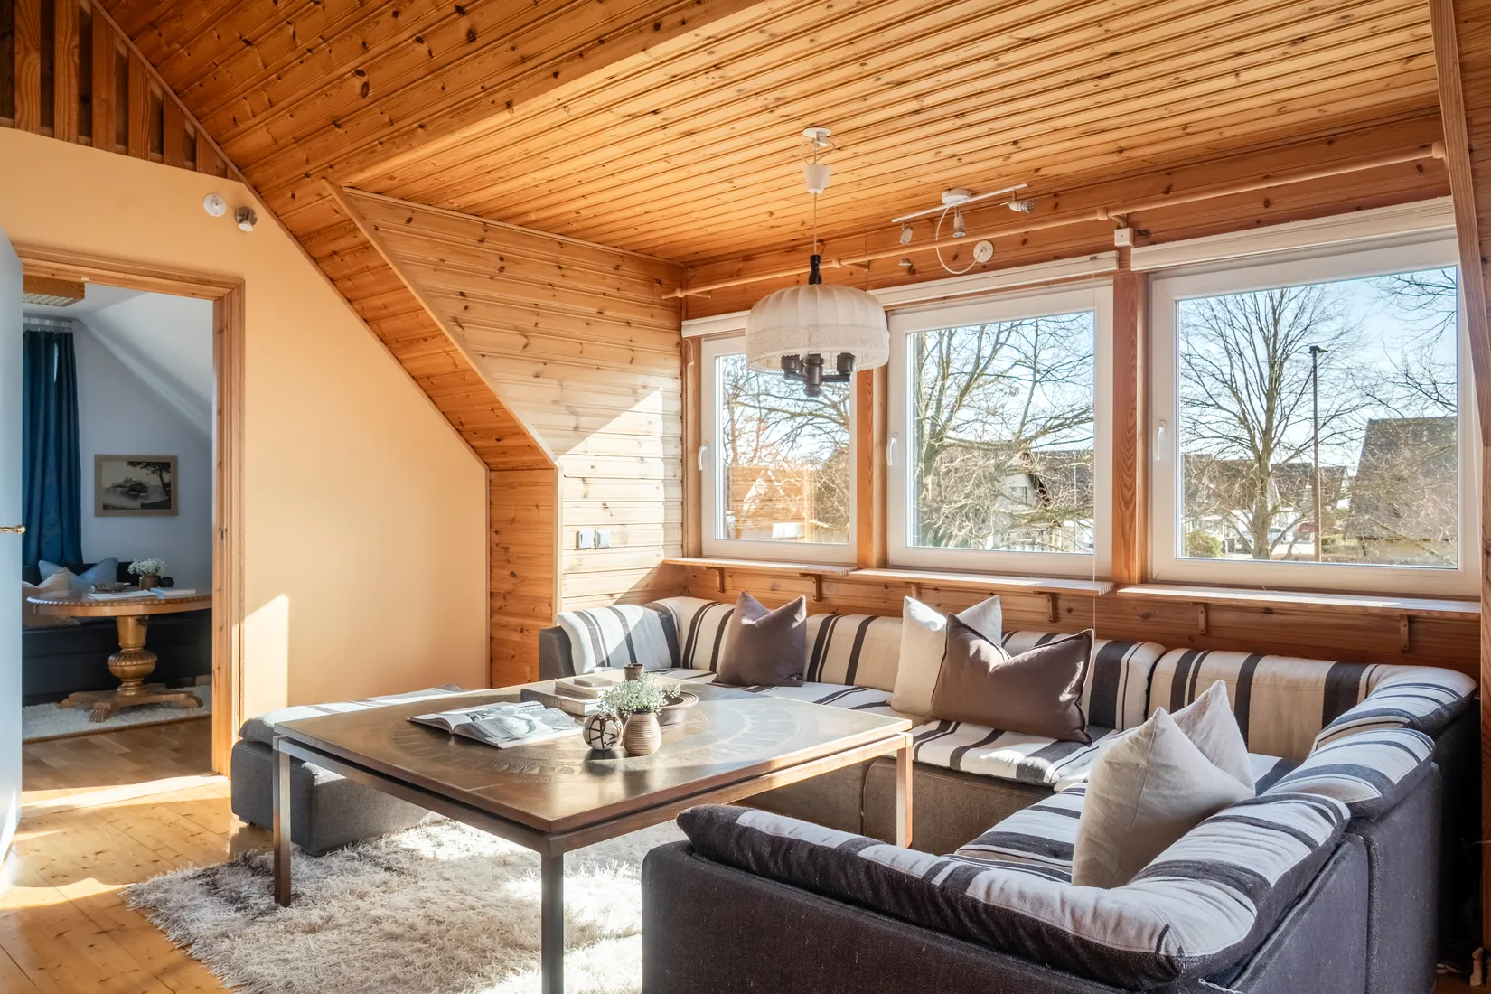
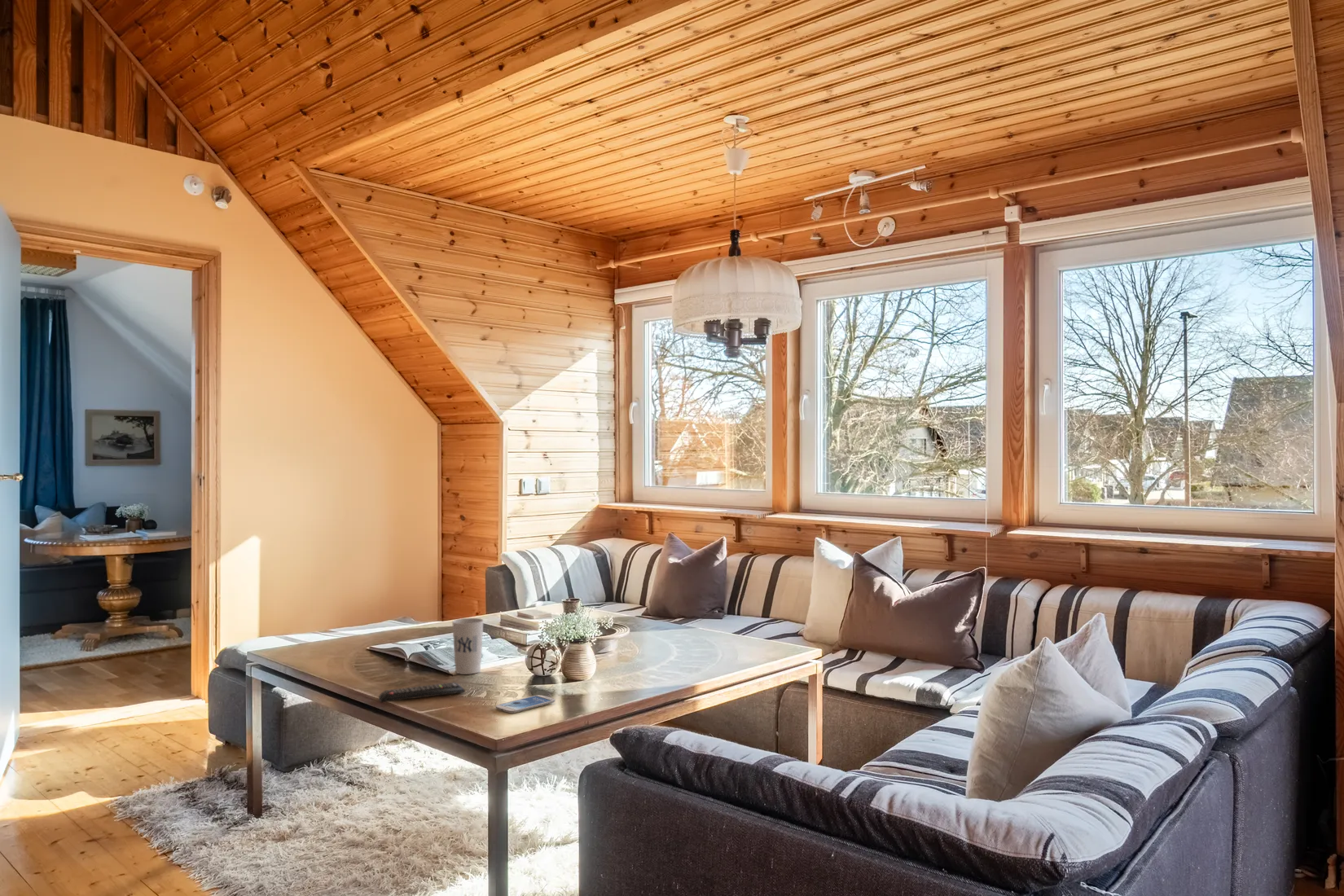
+ smartphone [495,694,556,714]
+ remote control [378,681,466,704]
+ cup [451,617,485,675]
